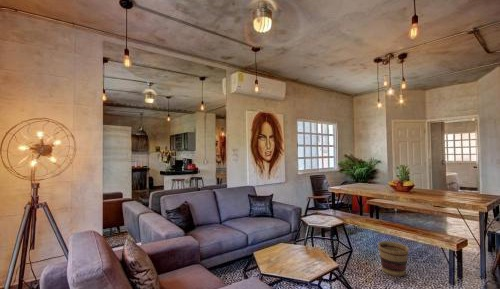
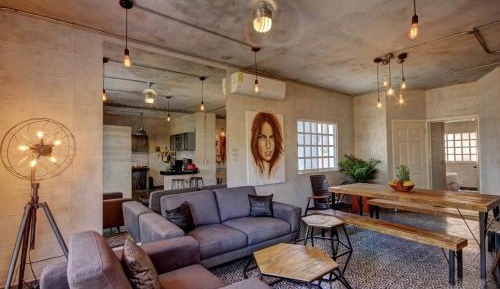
- basket [377,240,410,277]
